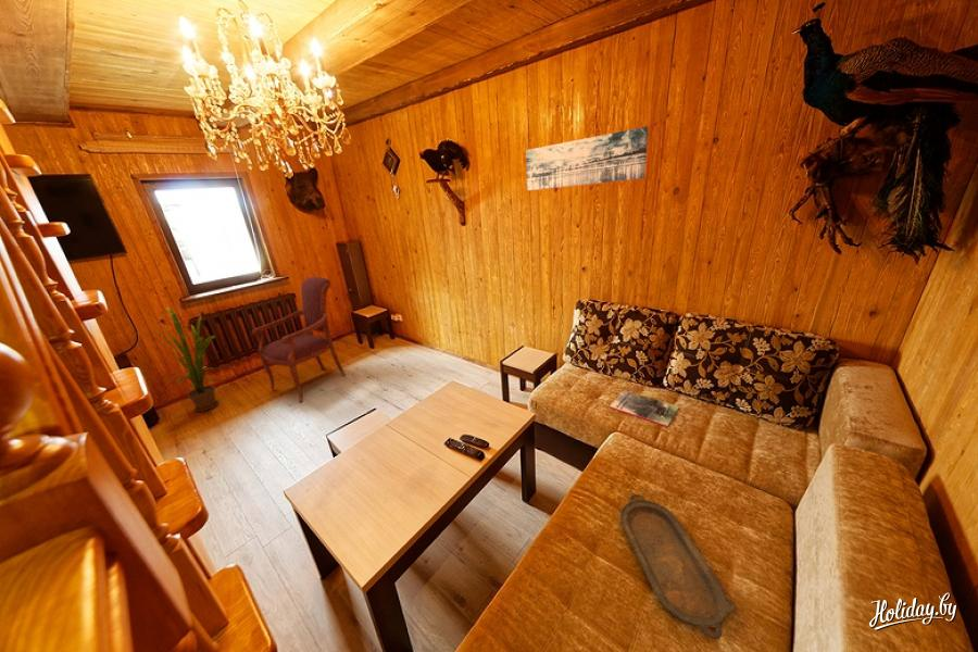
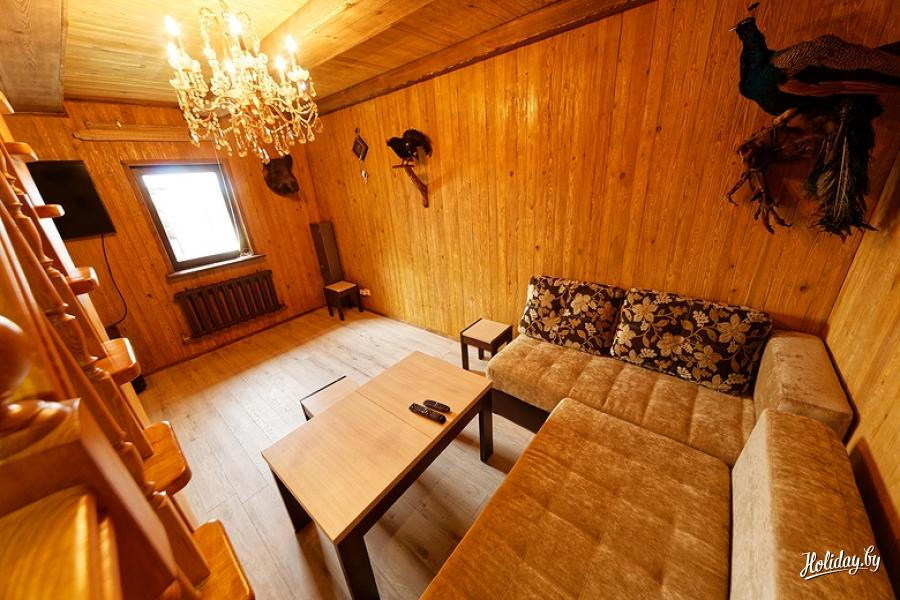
- wall art [525,126,650,191]
- house plant [130,305,220,413]
- magazine [609,389,680,428]
- armchair [251,276,347,403]
- serving tray [619,493,737,640]
